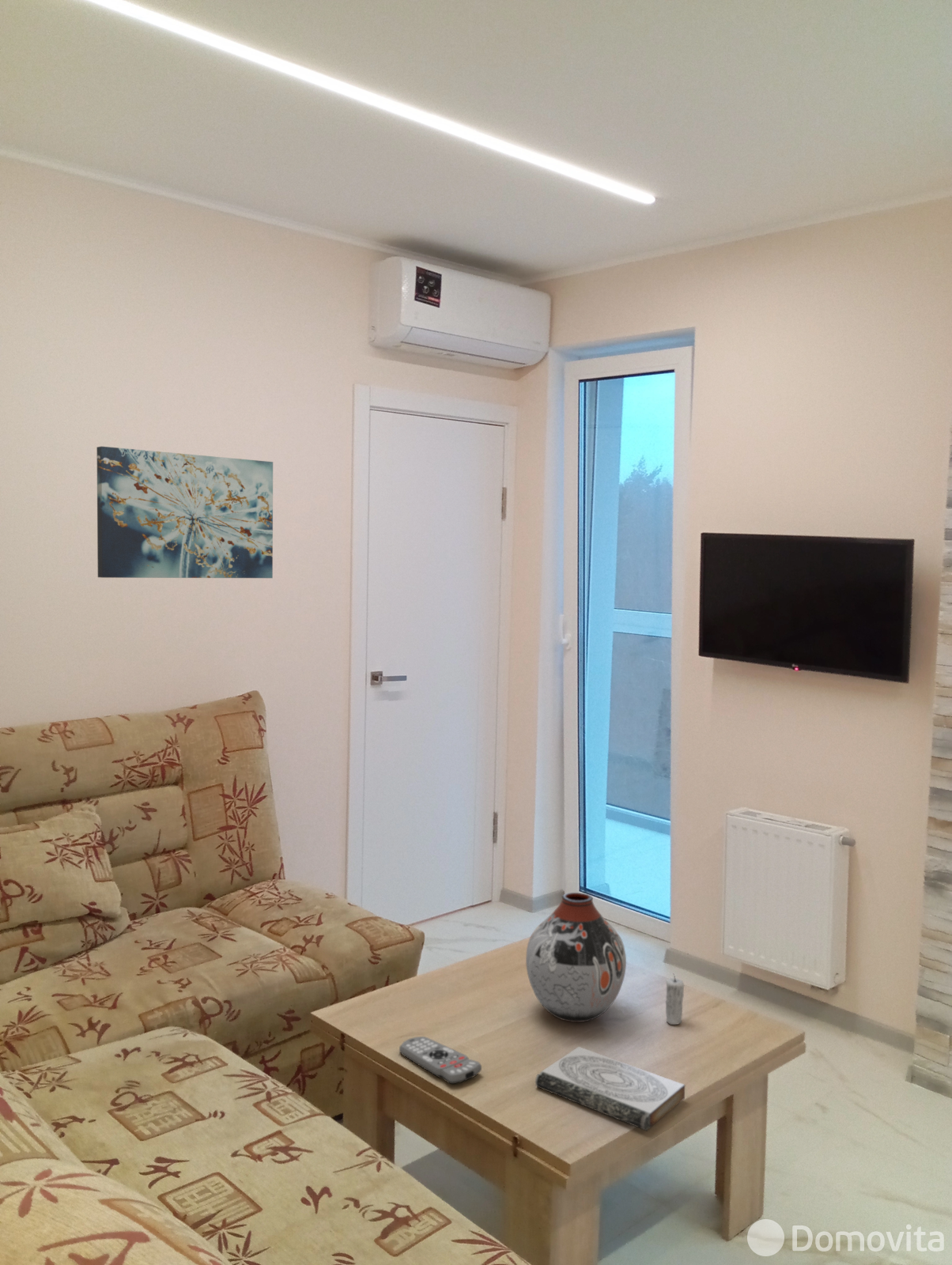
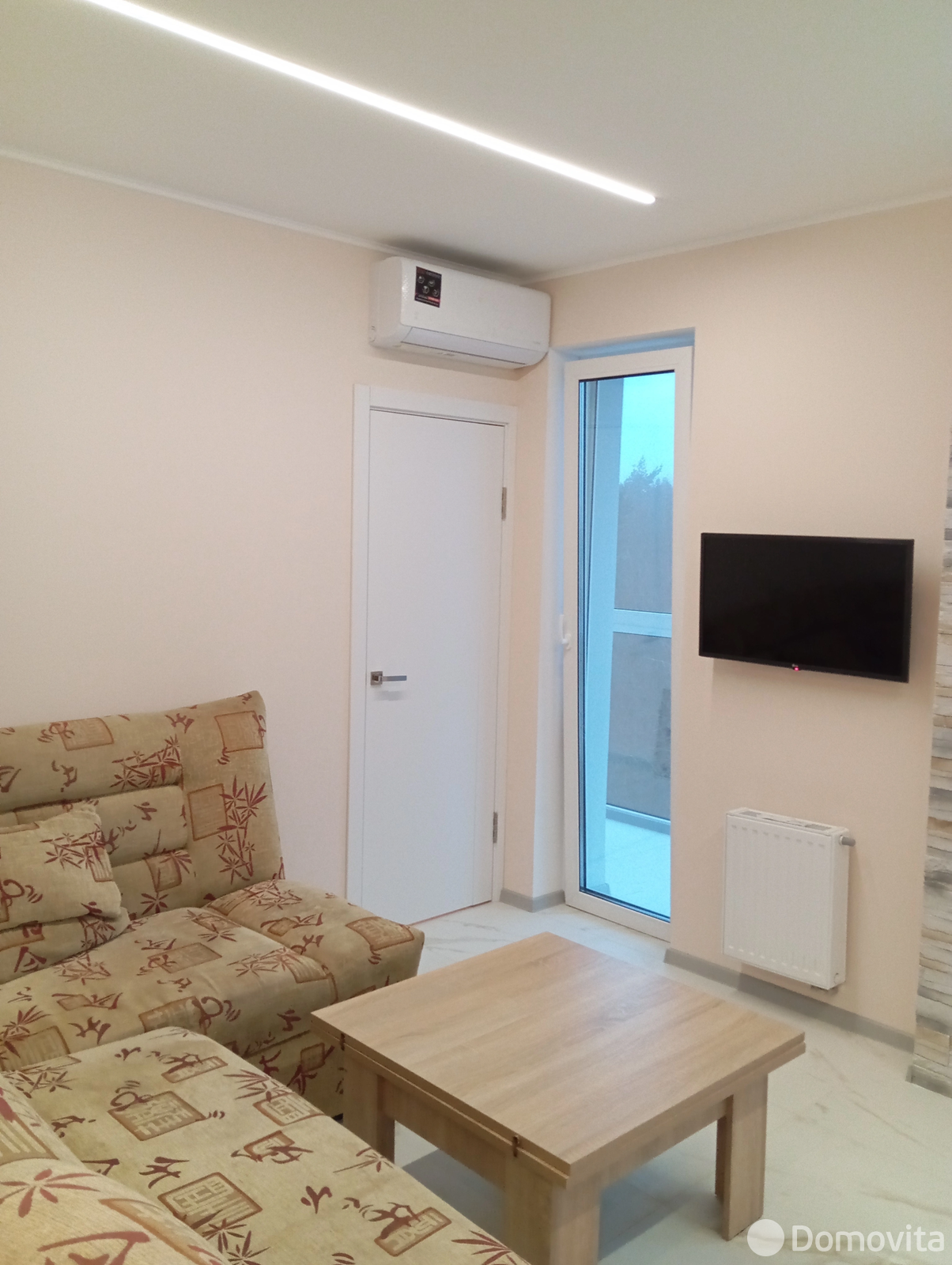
- remote control [399,1036,482,1085]
- wall art [96,446,274,579]
- candle [665,974,685,1025]
- vase [525,892,627,1023]
- book [535,1046,686,1131]
